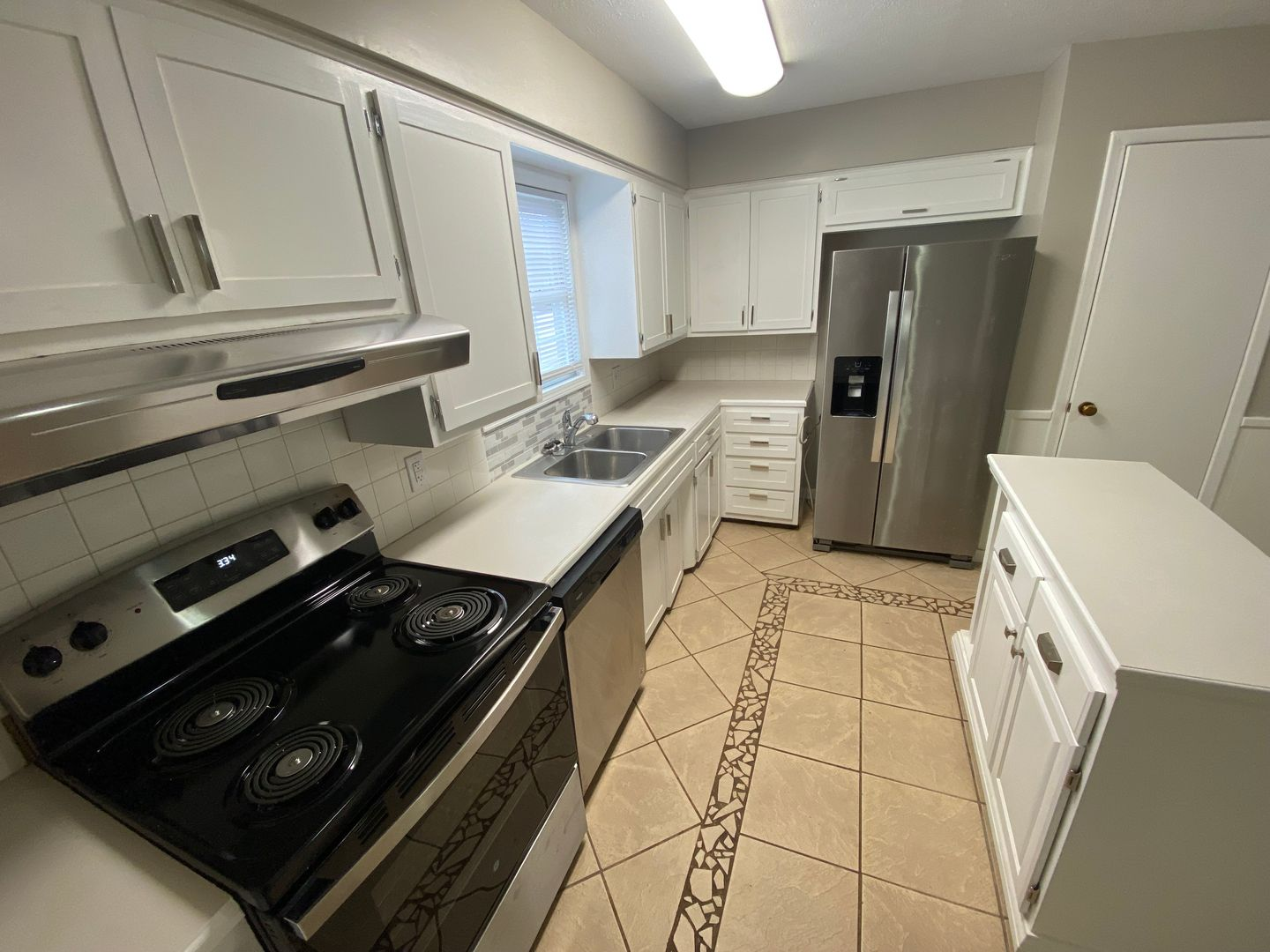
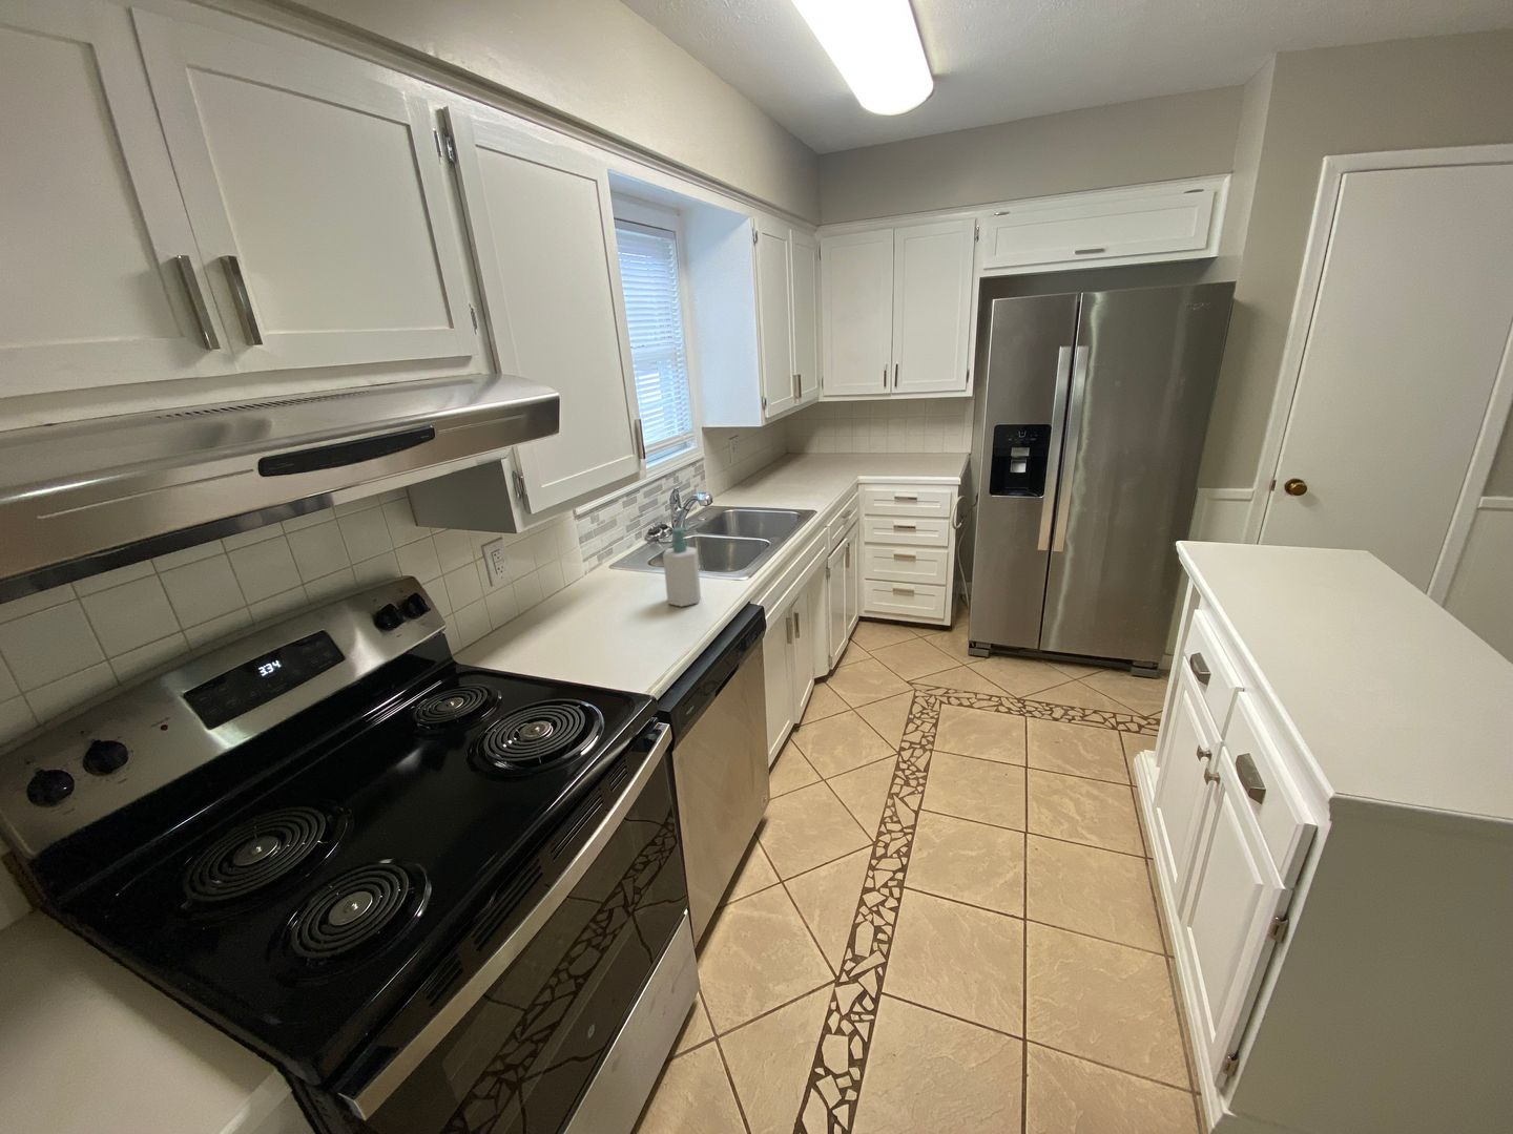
+ soap bottle [662,526,702,608]
